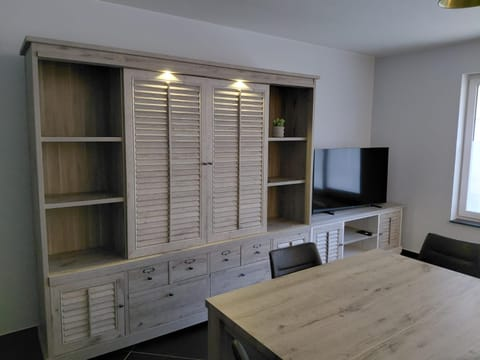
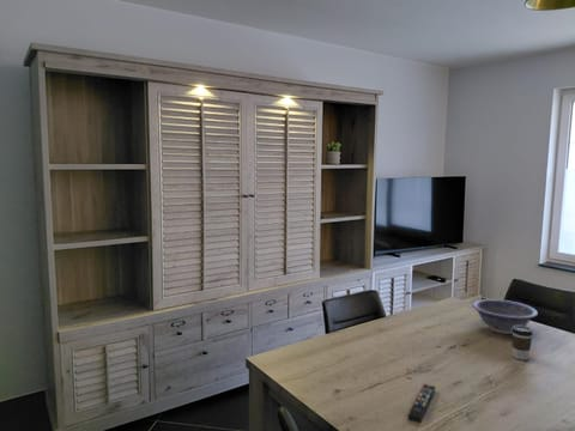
+ remote control [406,383,436,425]
+ decorative bowl [471,298,539,335]
+ coffee cup [512,326,534,362]
